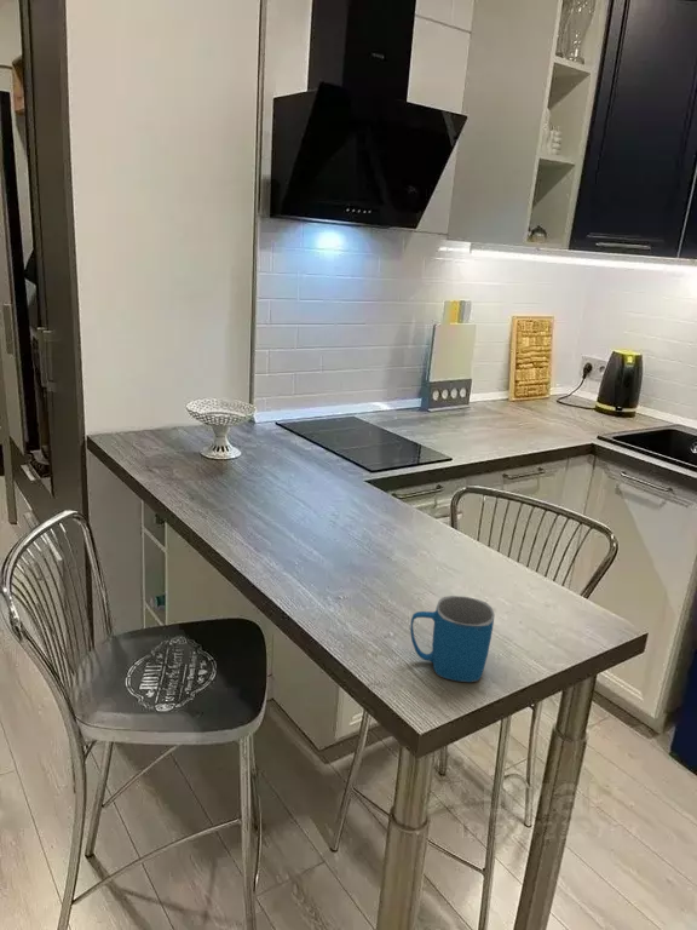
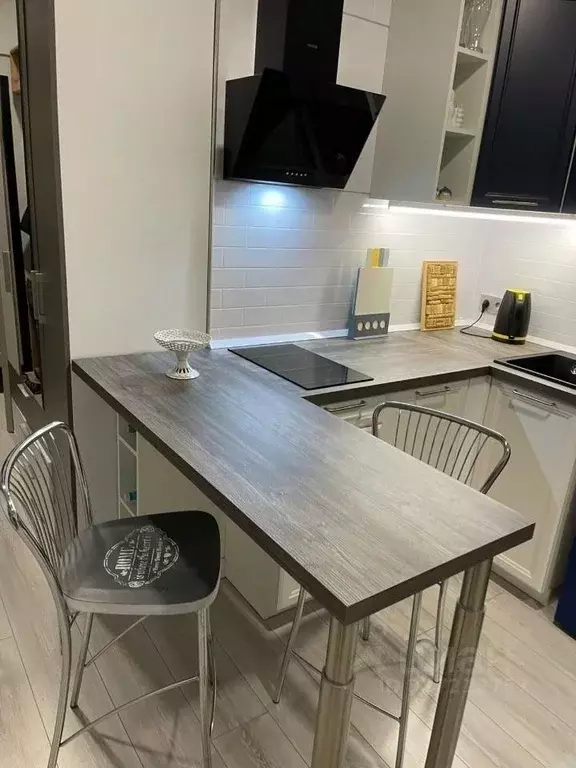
- mug [409,595,496,683]
